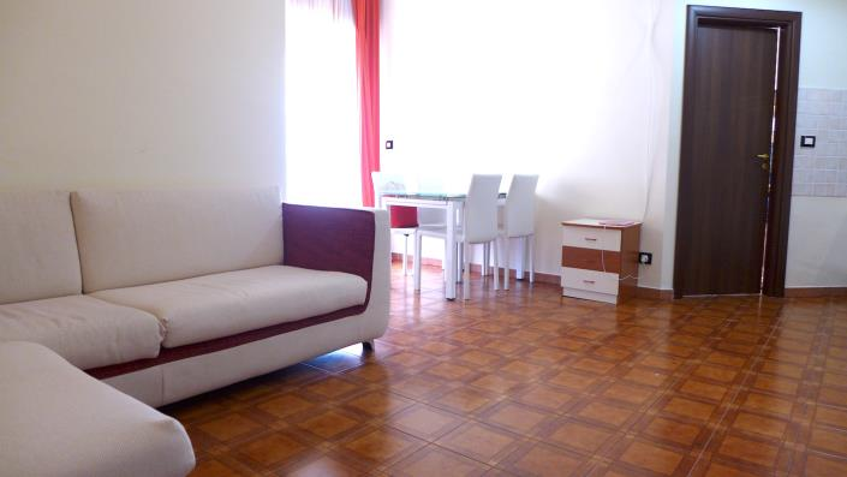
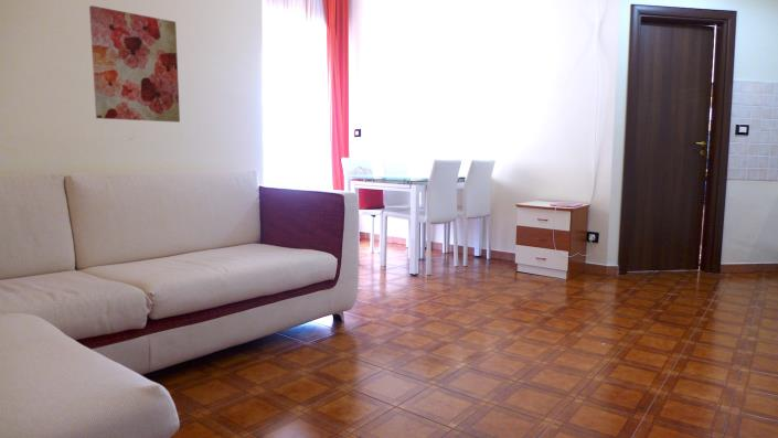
+ wall art [88,4,181,124]
